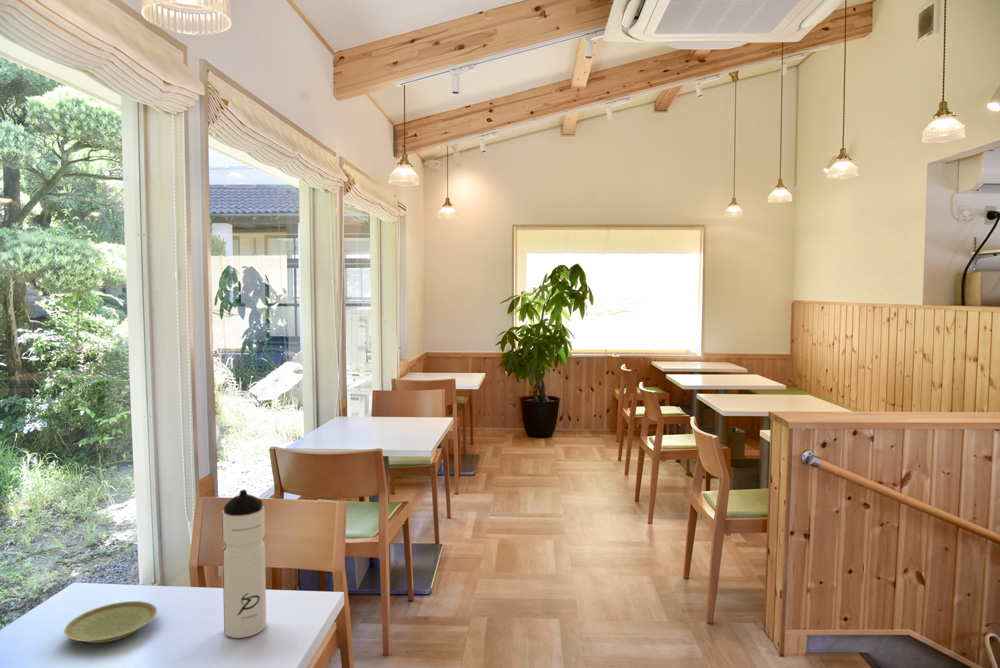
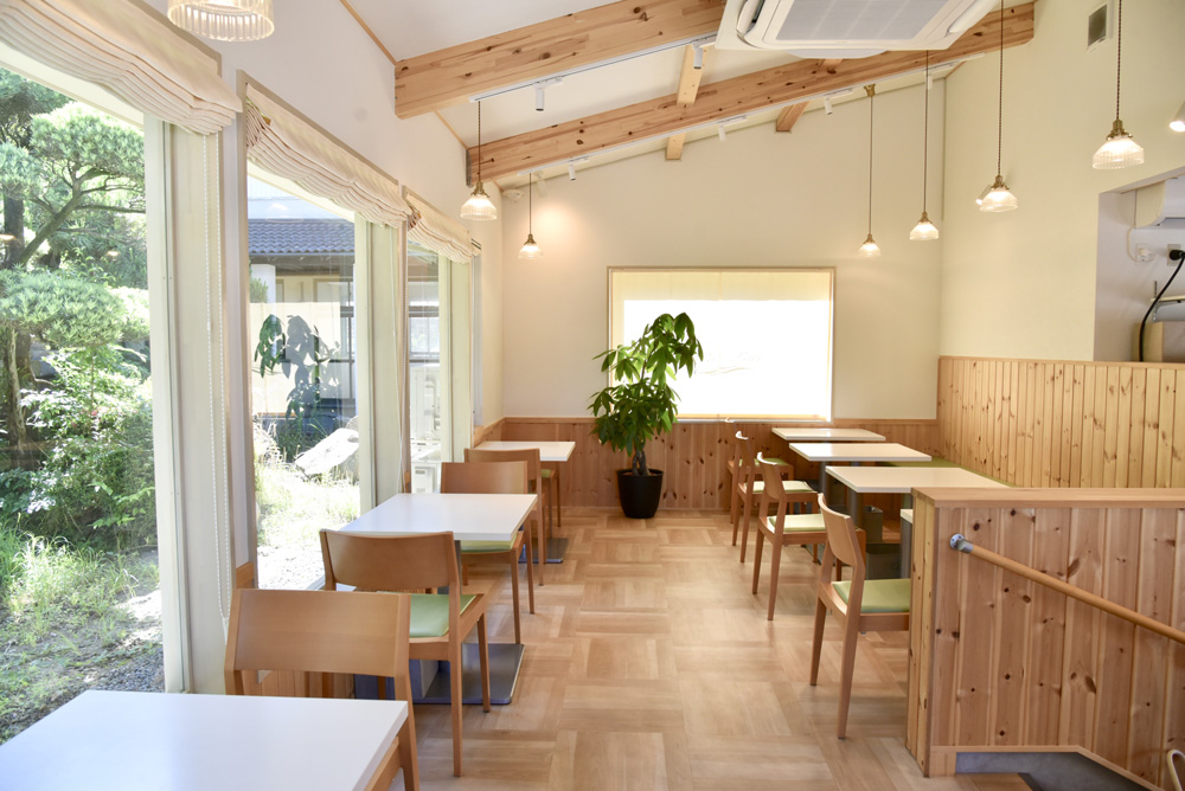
- plate [63,600,158,644]
- water bottle [221,489,267,639]
